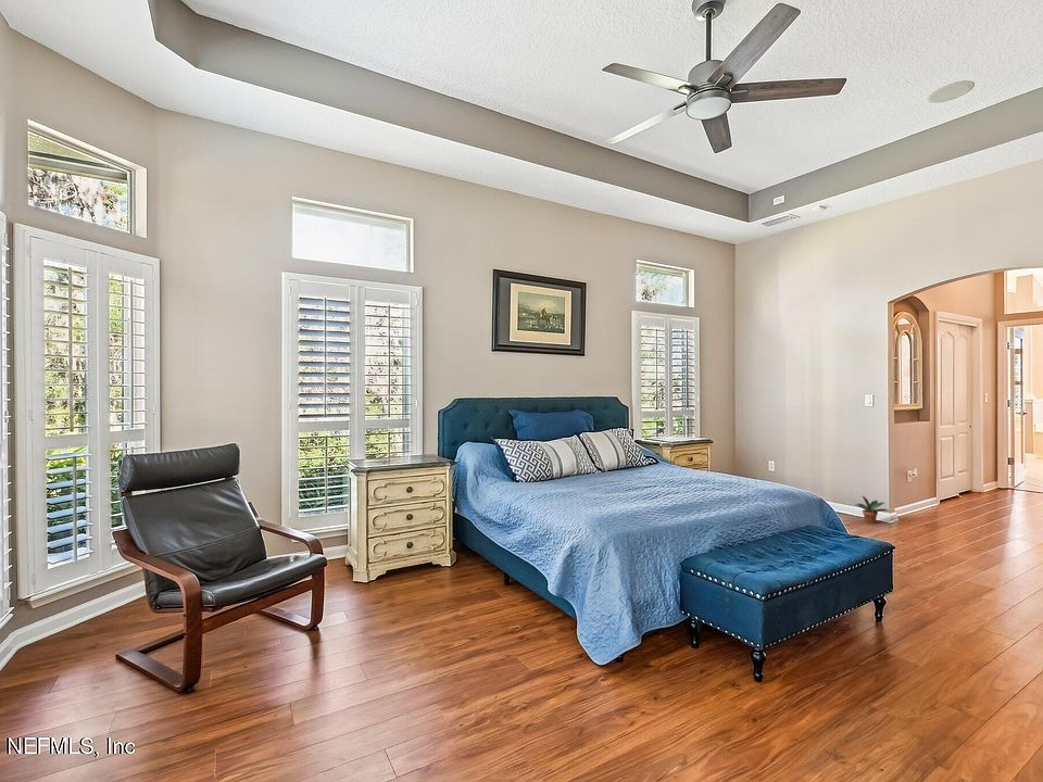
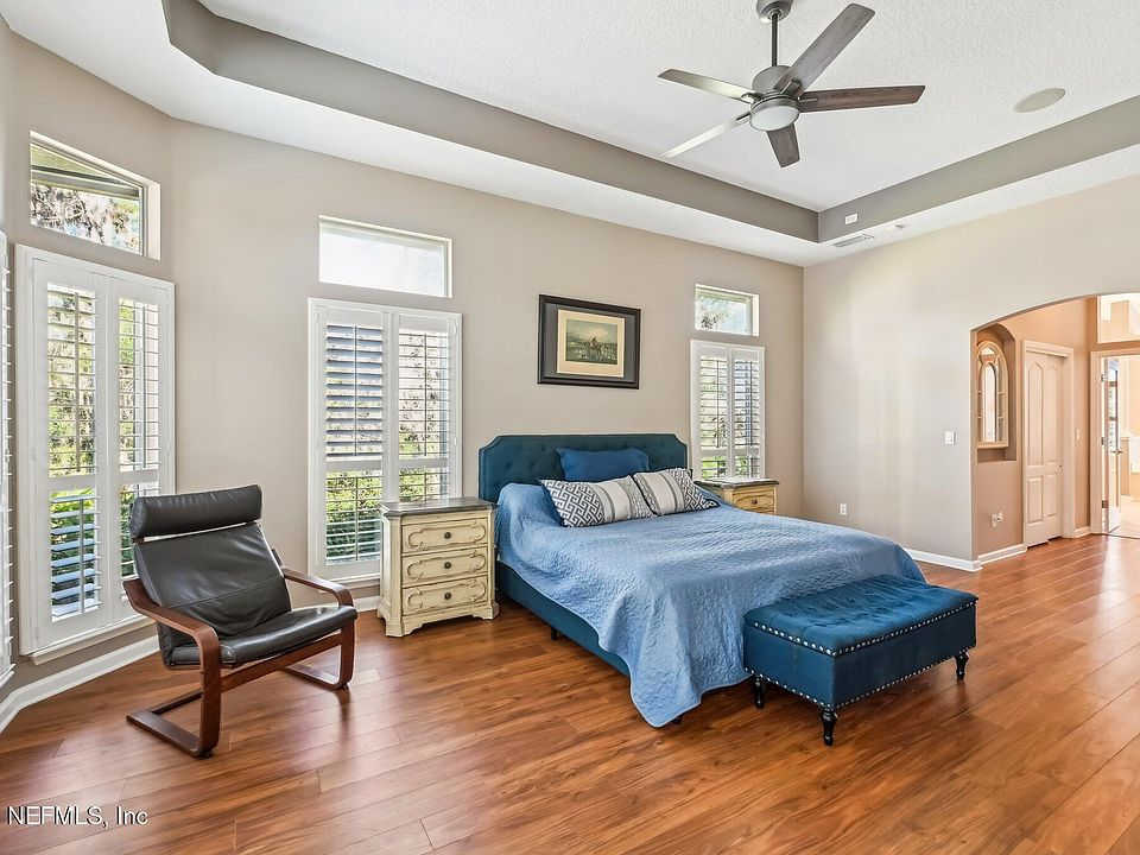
- potted plant [854,494,891,525]
